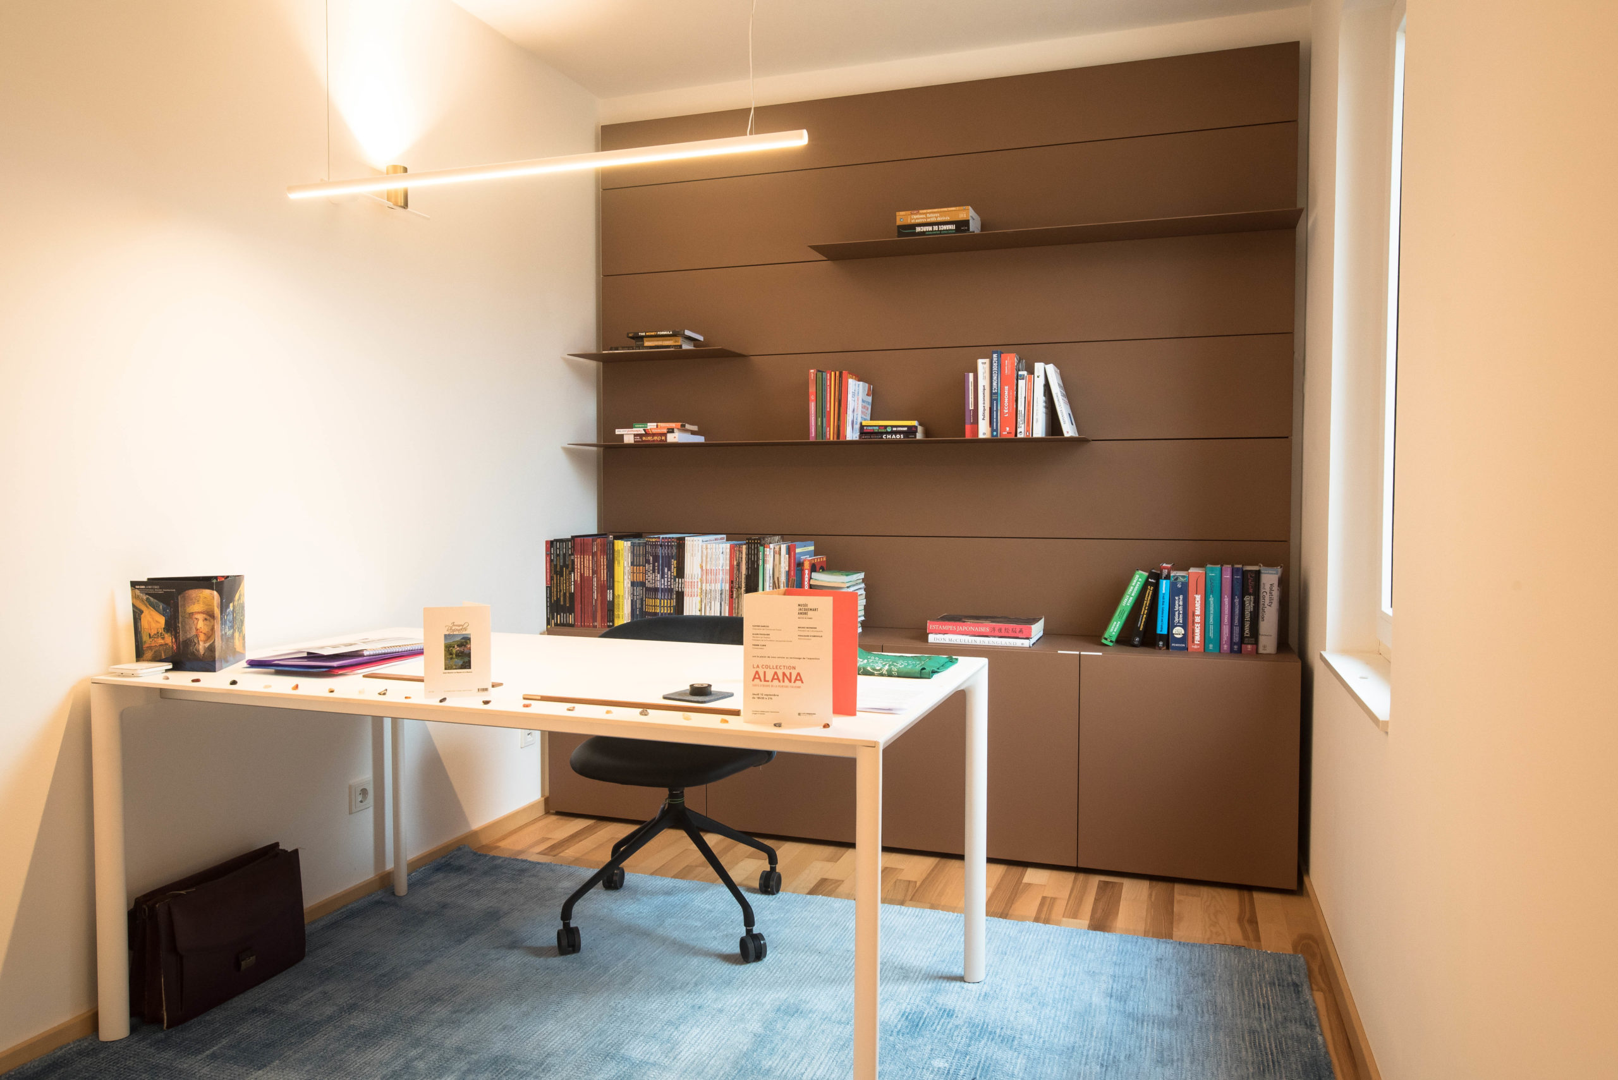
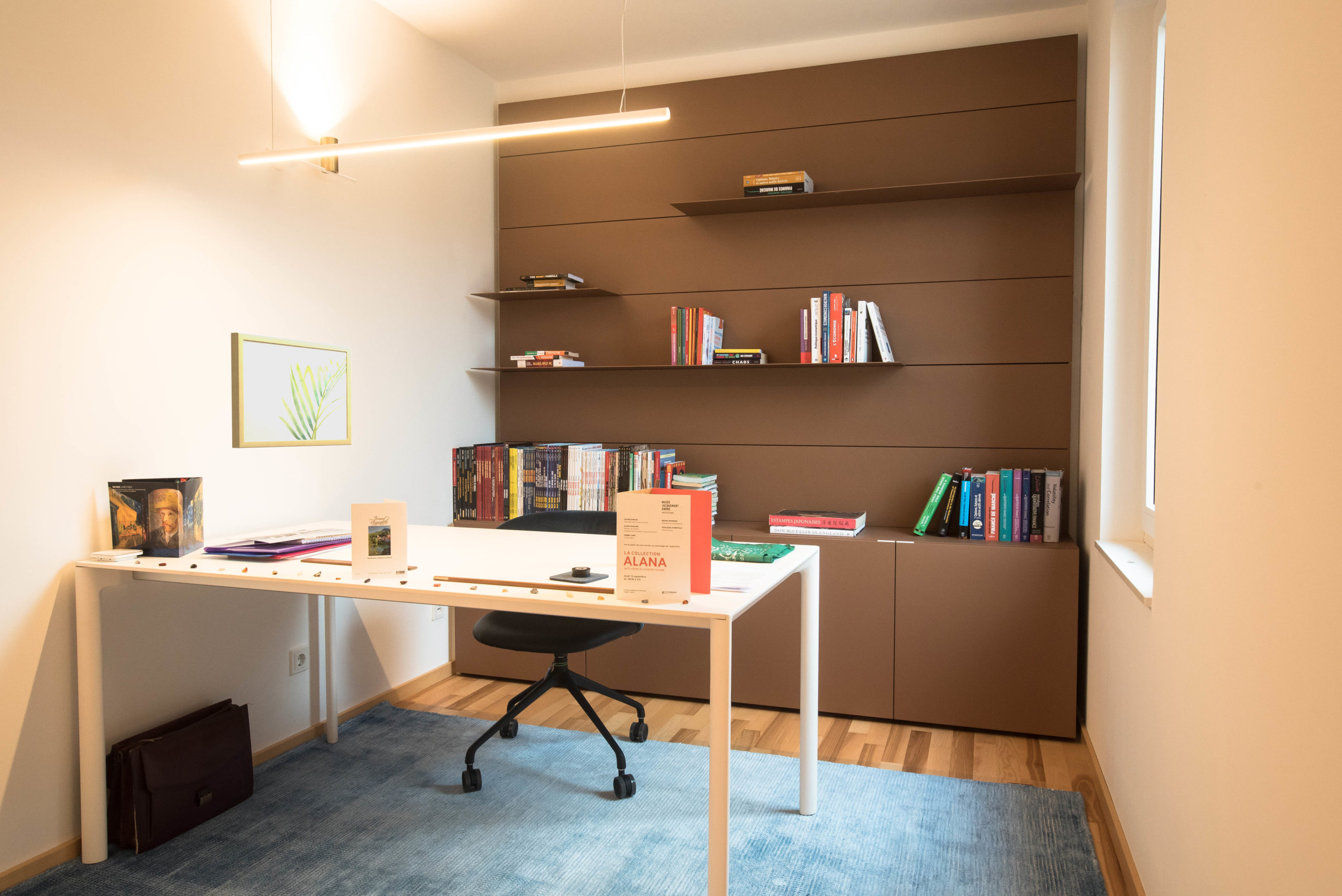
+ wall art [231,332,352,449]
